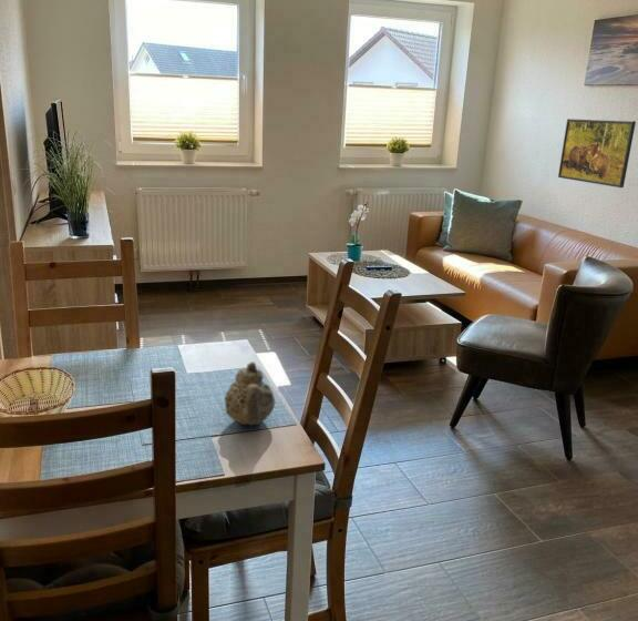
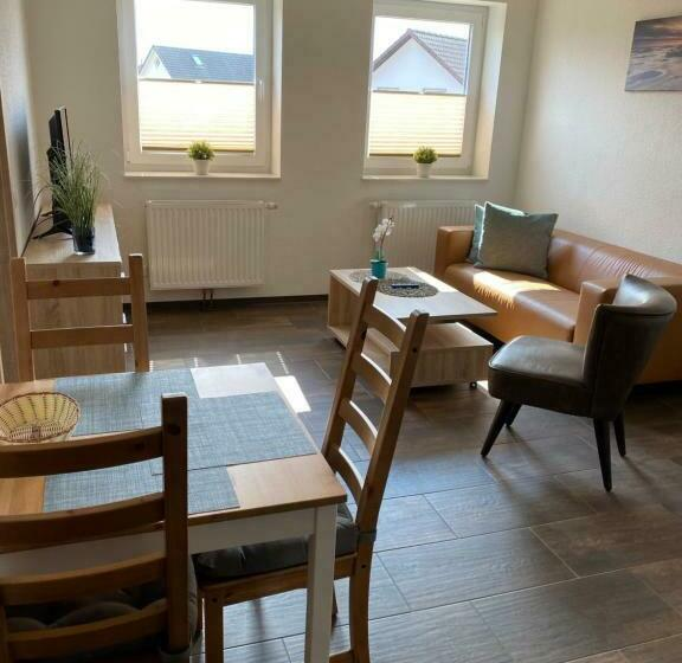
- teapot [223,360,276,427]
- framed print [557,118,637,189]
